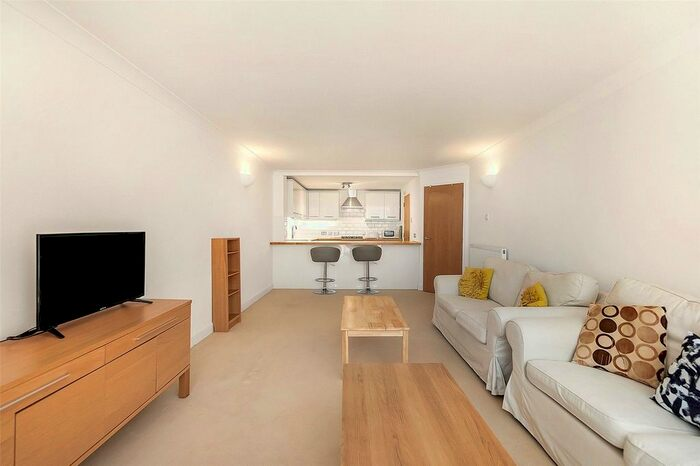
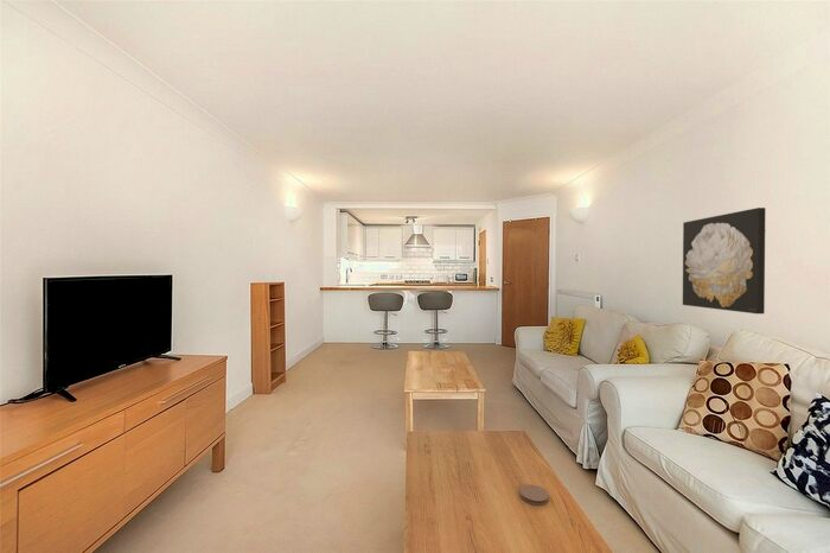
+ wall art [682,206,766,314]
+ coaster [519,483,550,506]
